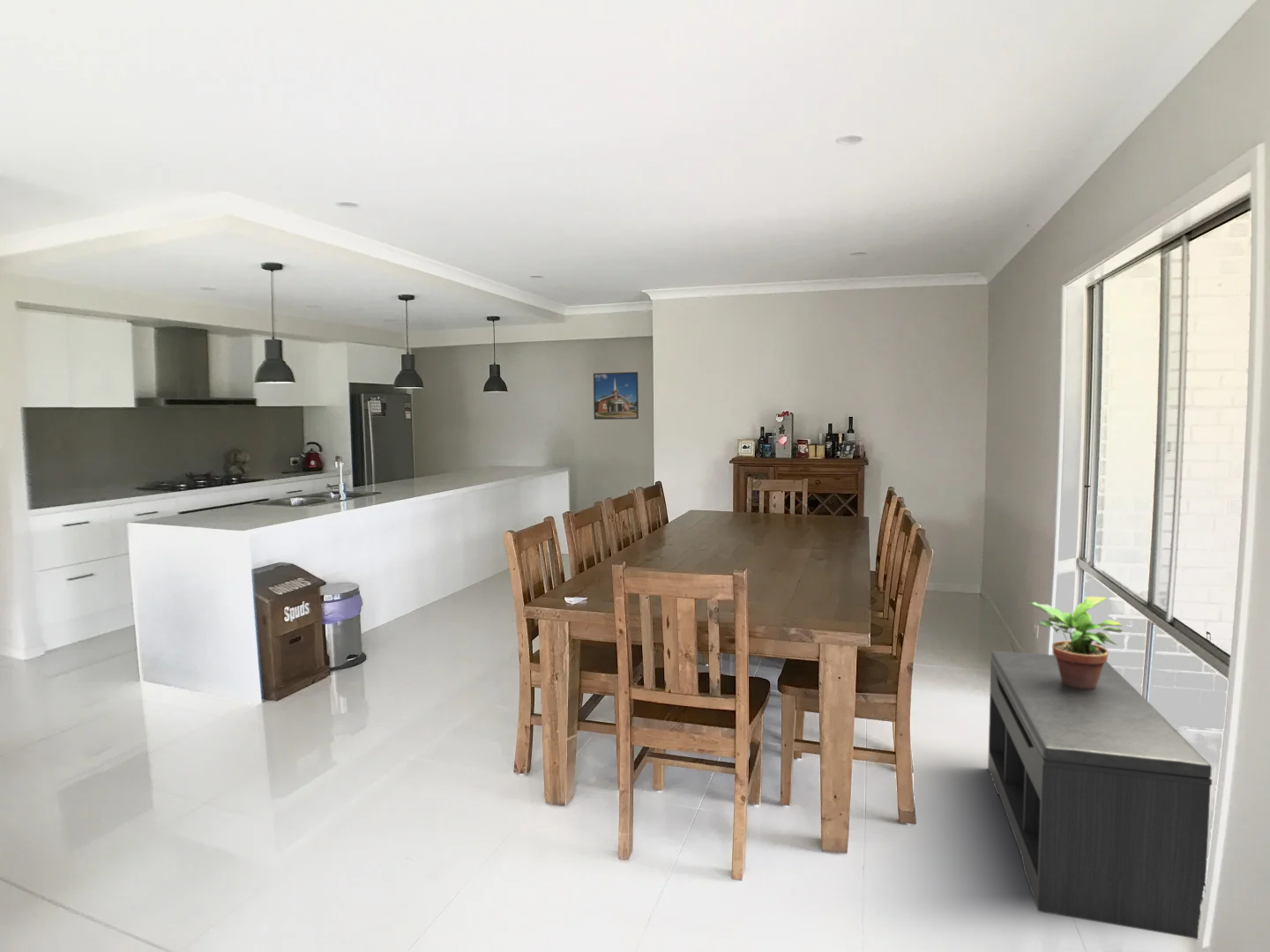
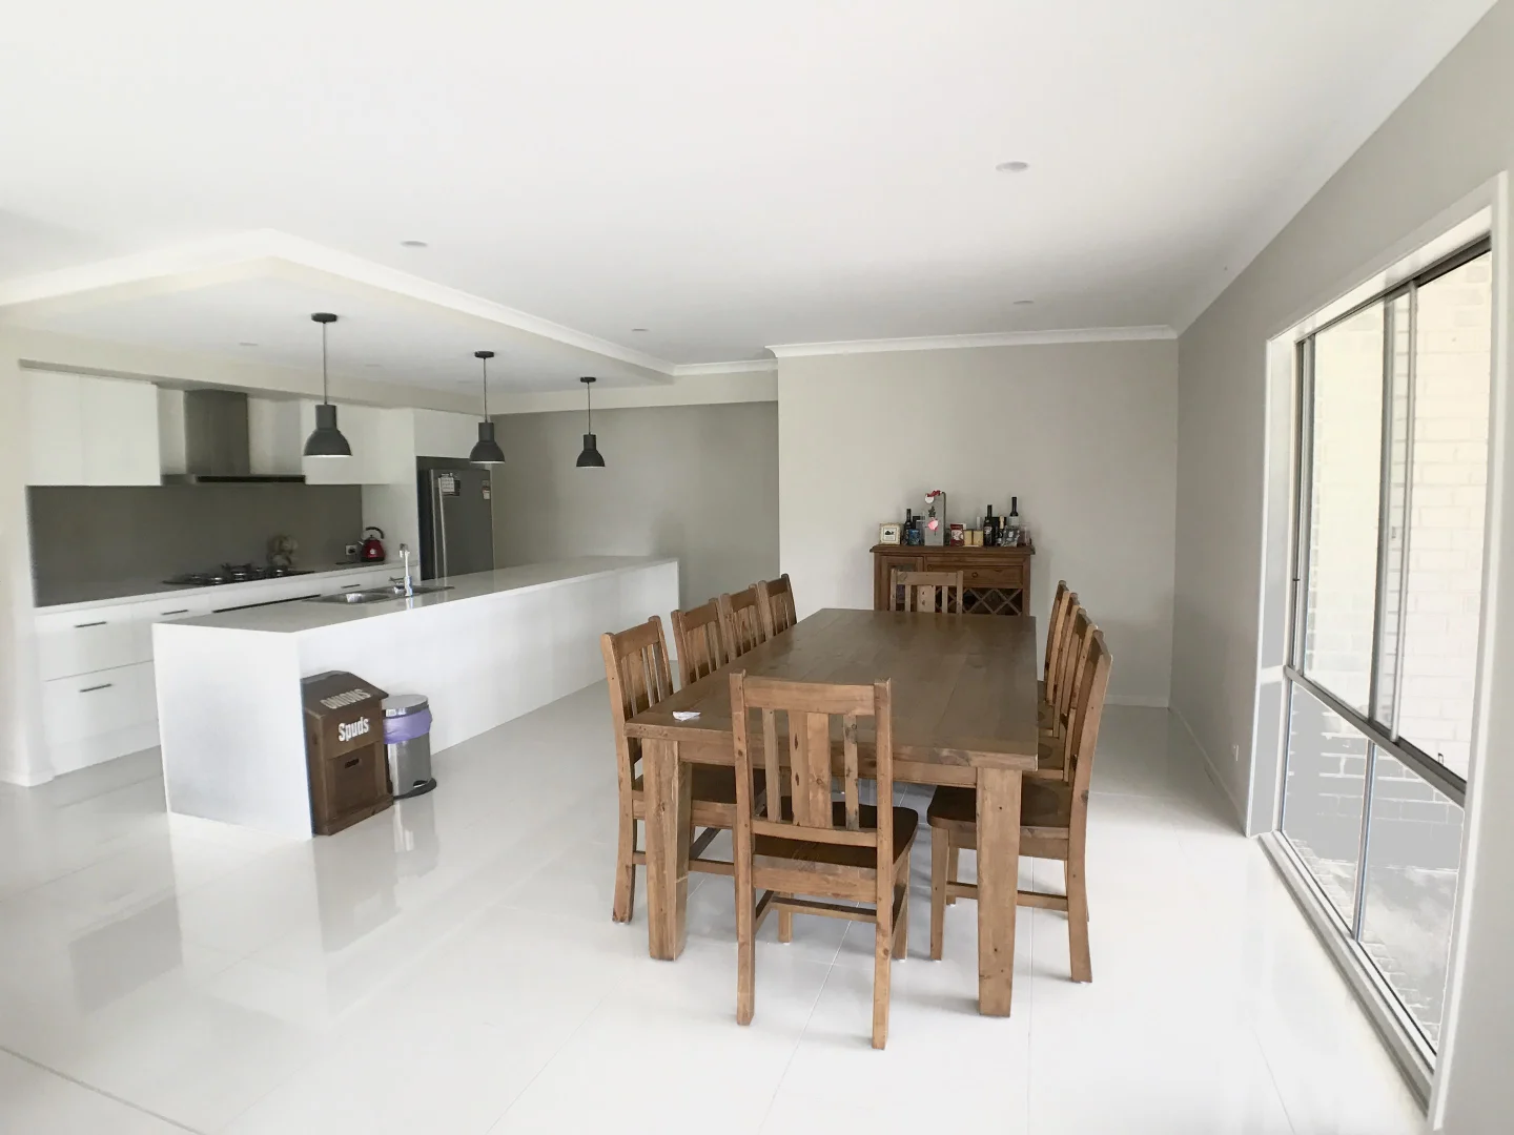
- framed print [593,371,639,420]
- bench [987,651,1213,940]
- potted plant [1026,596,1124,689]
